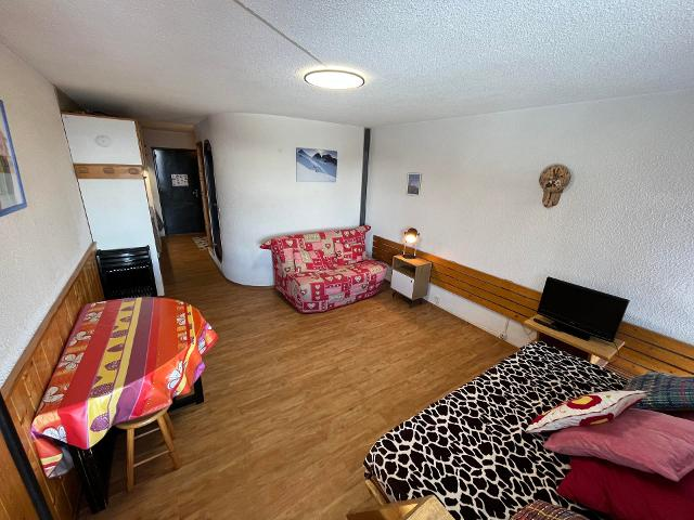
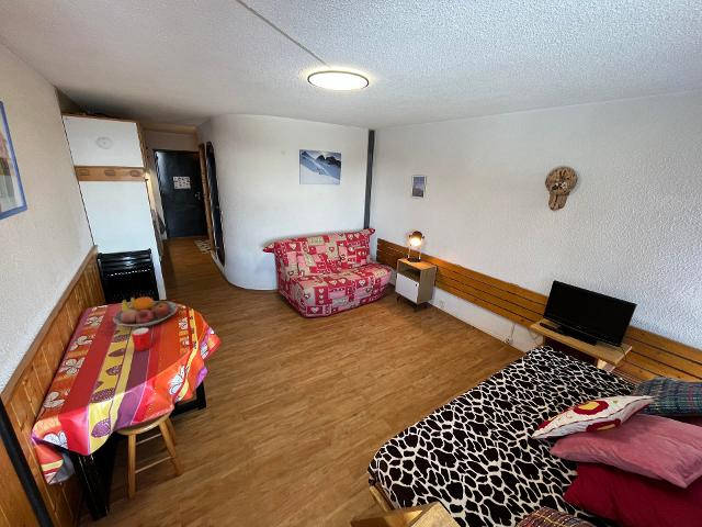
+ cup [131,327,152,351]
+ fruit bowl [112,296,179,327]
